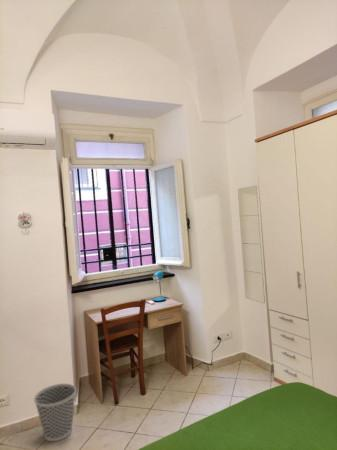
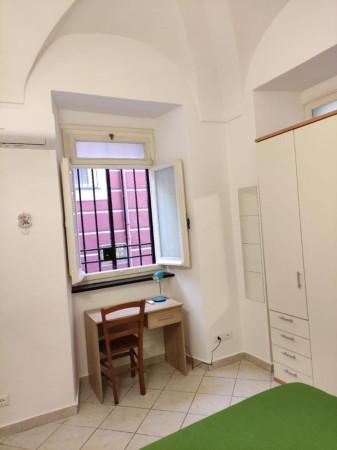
- wastebasket [33,383,77,442]
